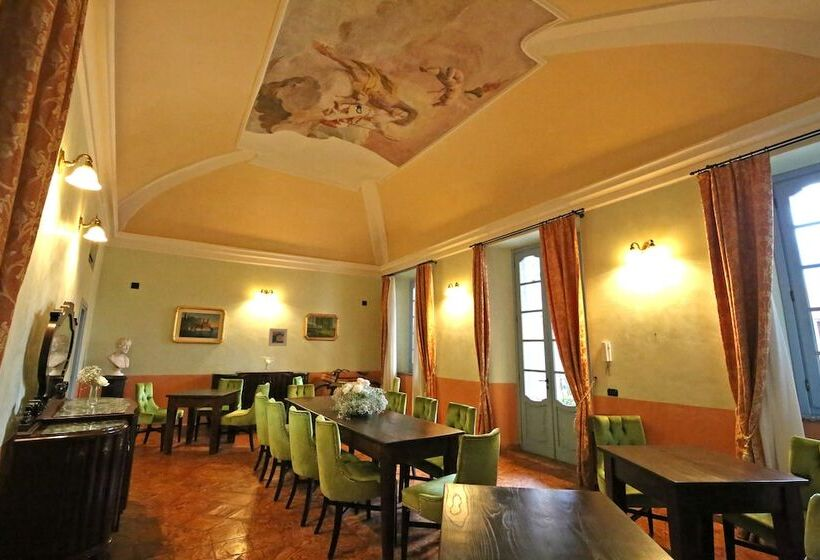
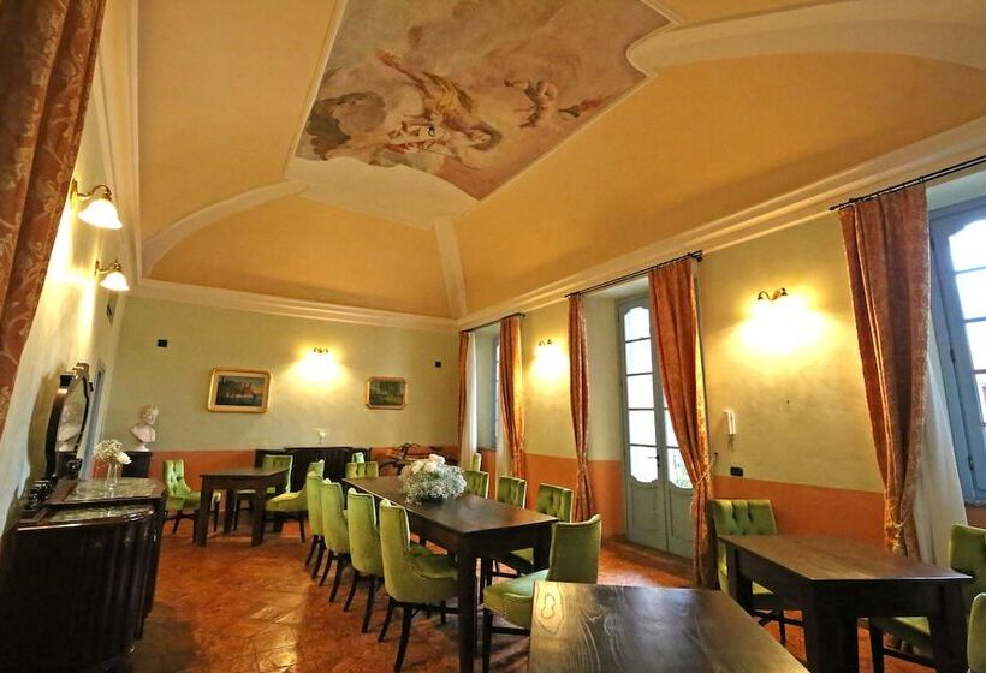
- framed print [268,327,288,347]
